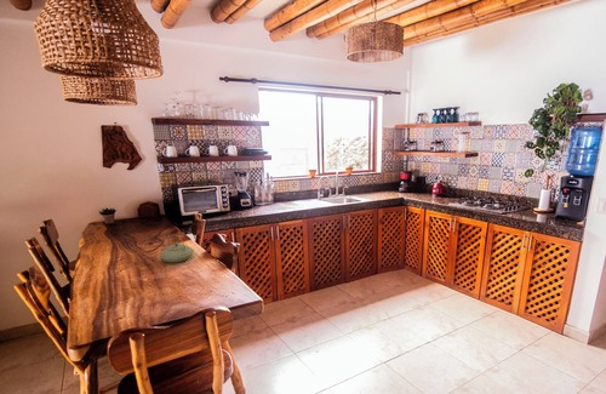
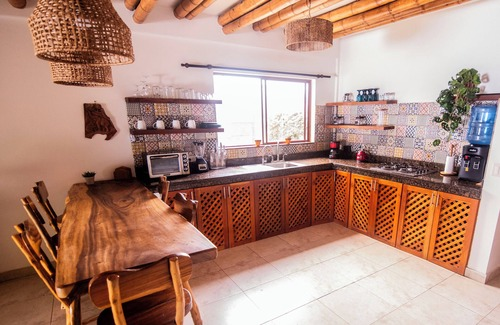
- teapot [159,233,195,264]
